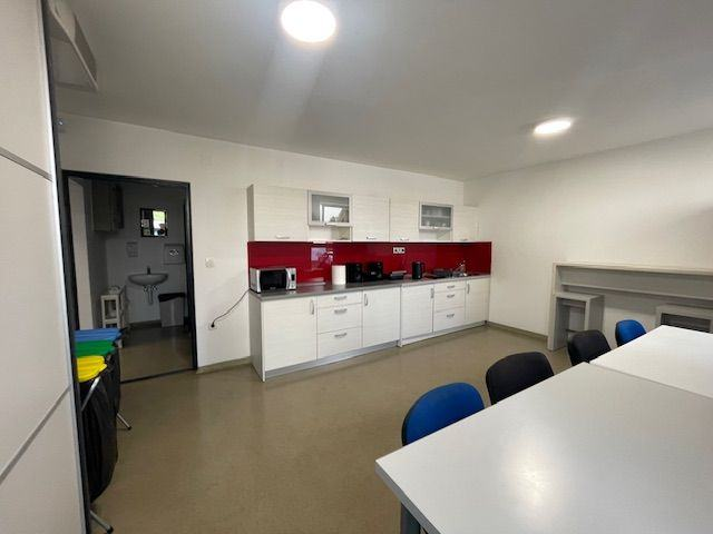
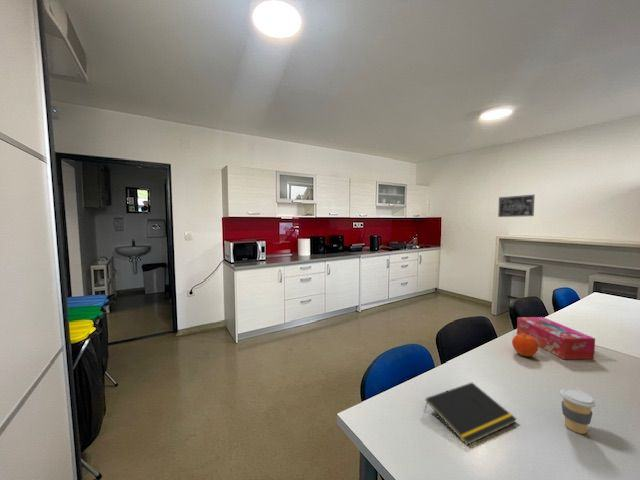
+ wall art [497,194,536,218]
+ tissue box [516,316,596,360]
+ notepad [423,382,518,446]
+ coffee cup [559,387,597,435]
+ fruit [511,334,539,358]
